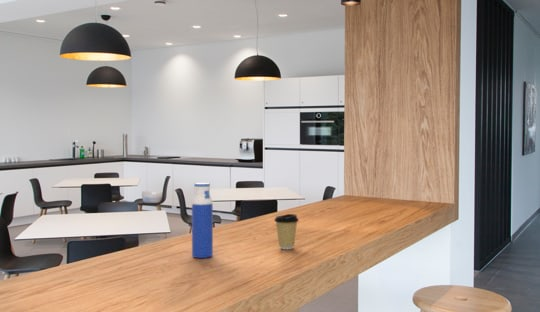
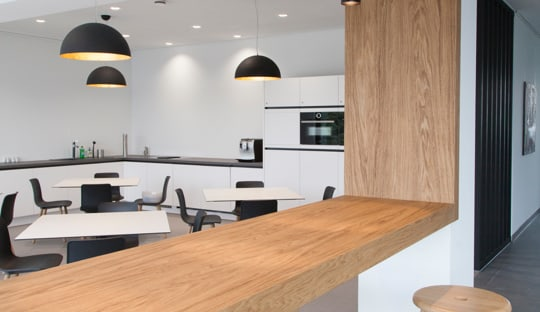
- coffee cup [273,213,300,250]
- water bottle [191,182,214,259]
